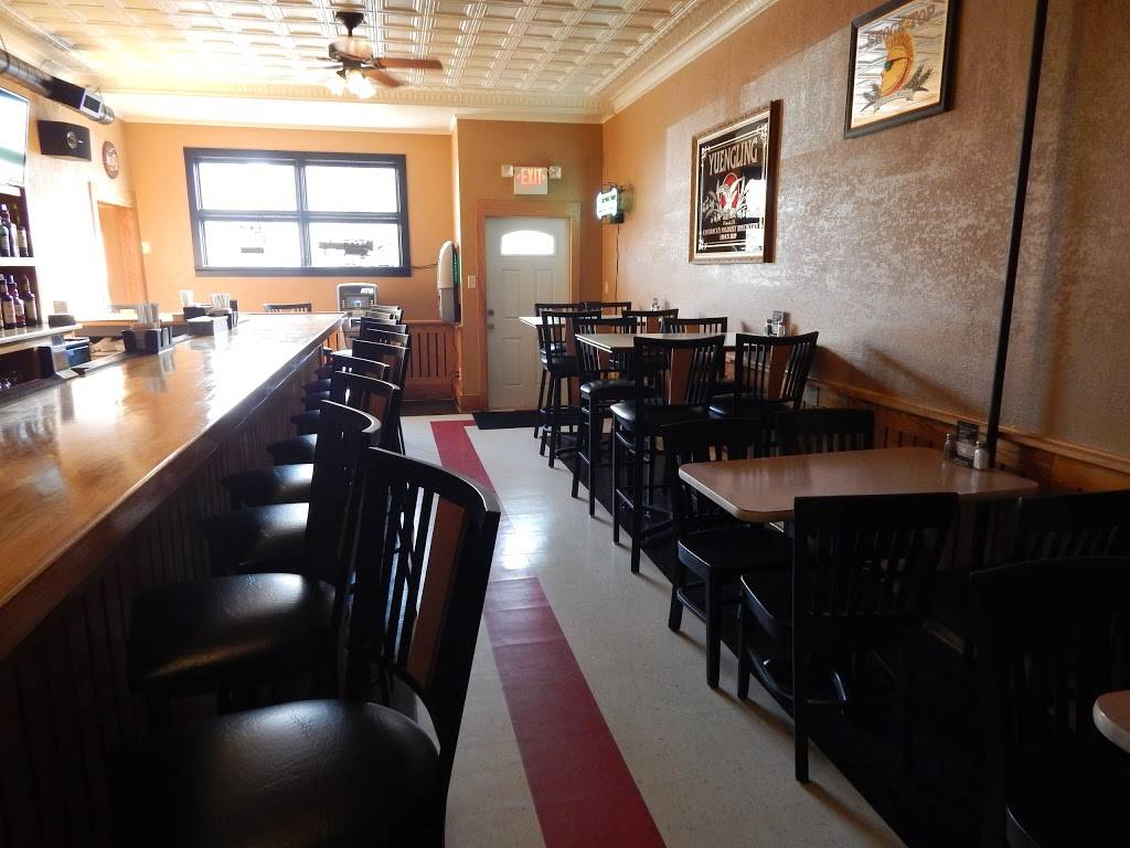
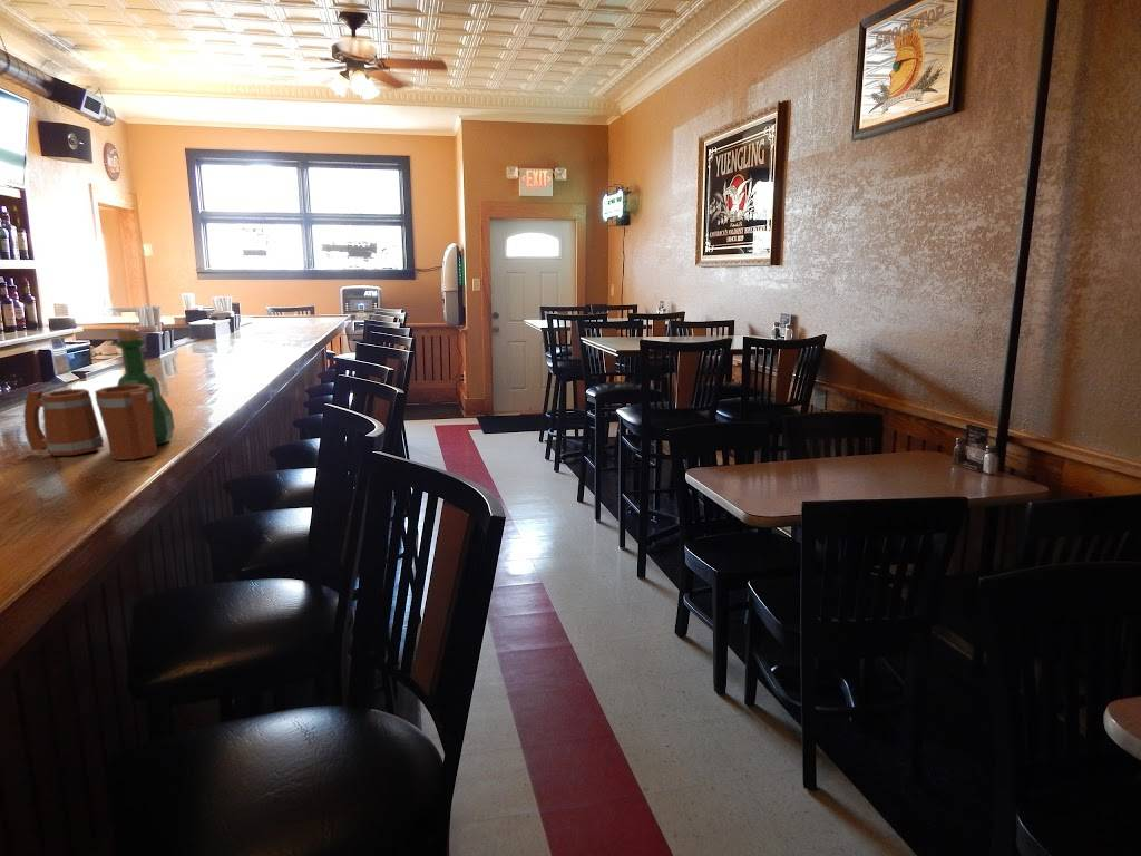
+ tavern set [23,328,176,461]
